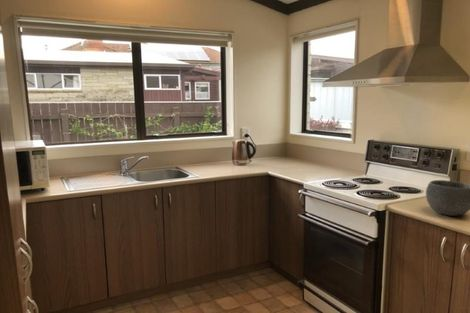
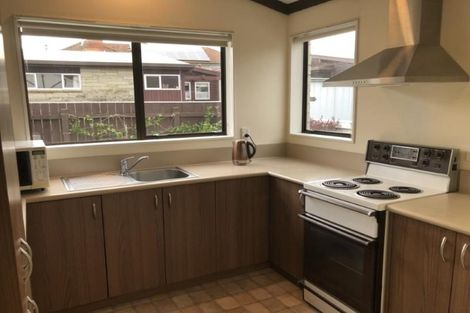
- bowl [425,179,470,217]
